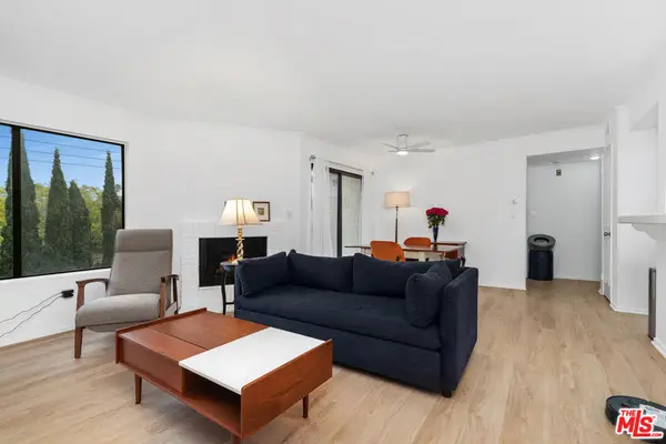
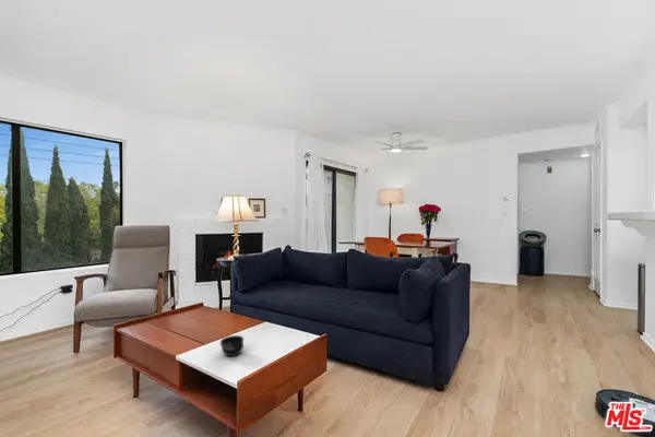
+ mug [219,334,245,357]
